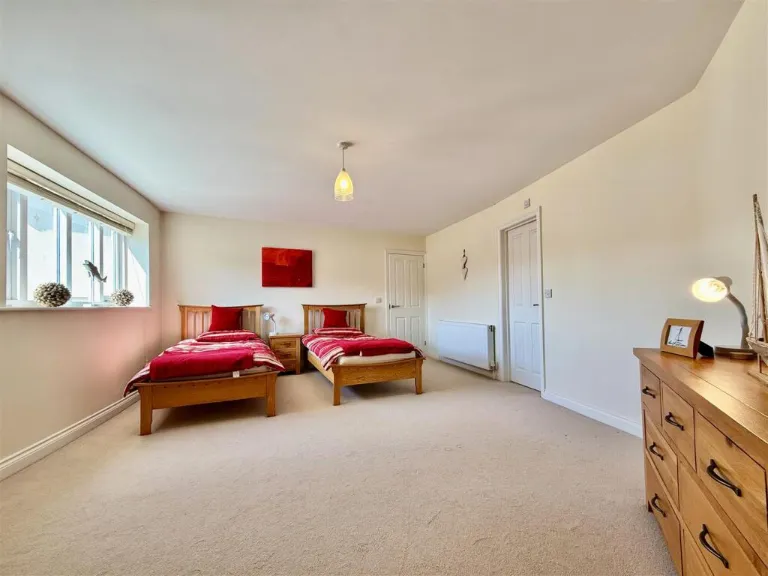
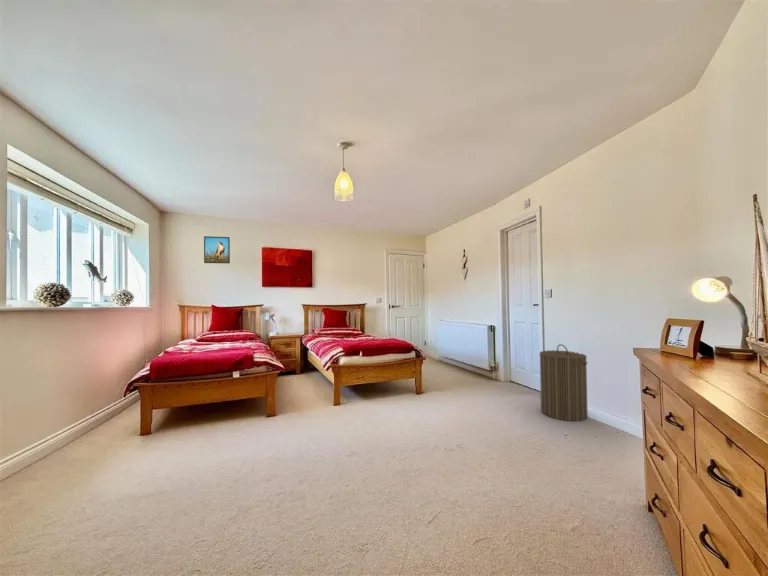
+ laundry hamper [539,343,589,422]
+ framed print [203,235,231,264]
